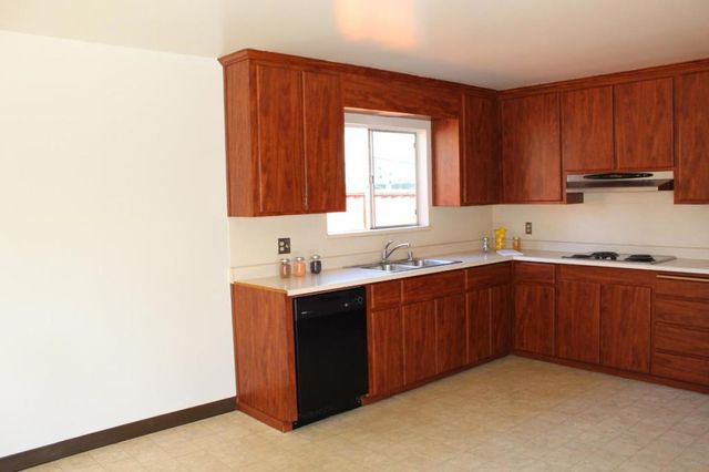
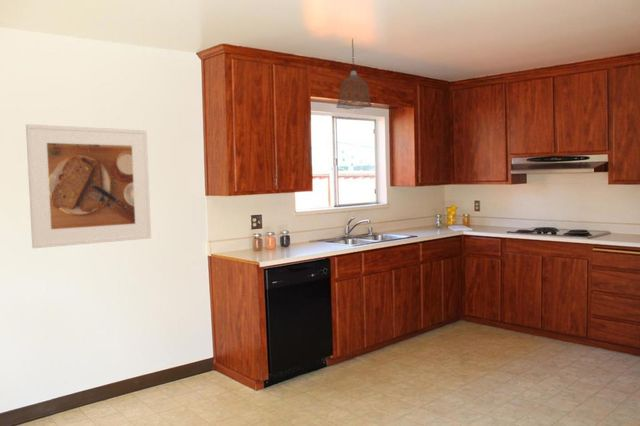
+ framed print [25,123,152,249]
+ pendant lamp [335,38,373,110]
